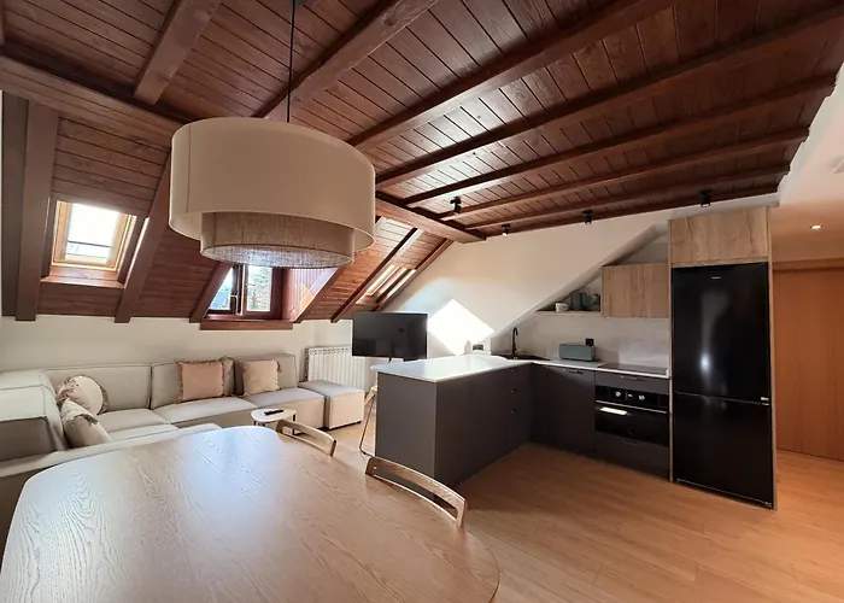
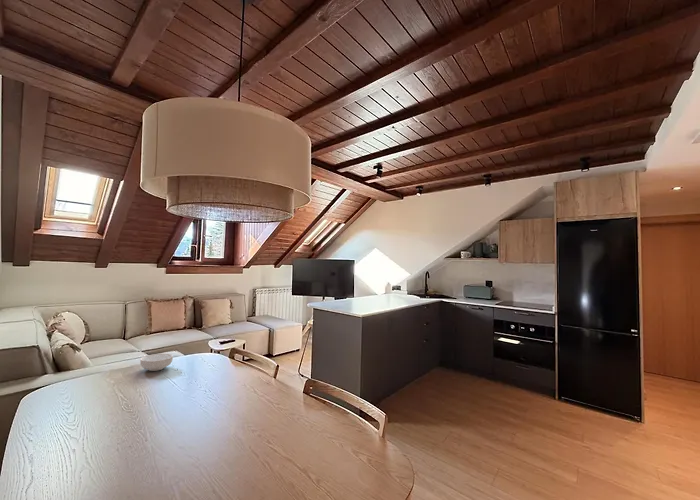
+ cereal bowl [139,352,174,372]
